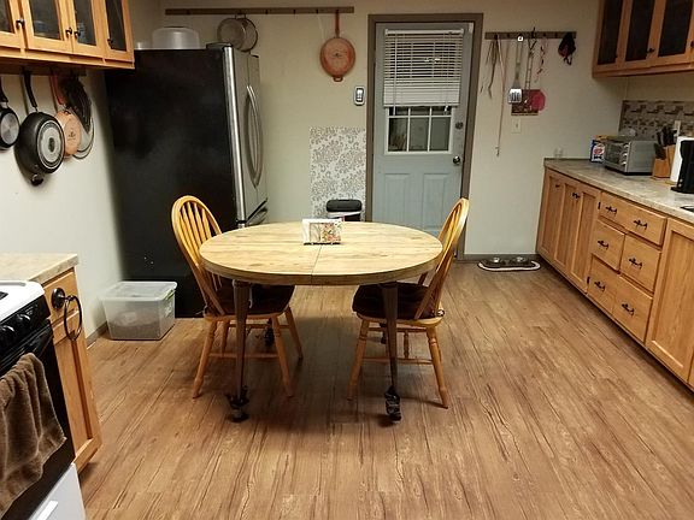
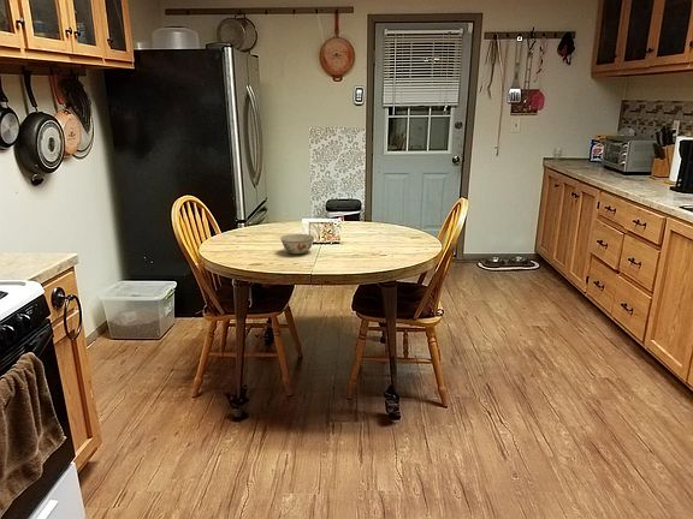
+ chinaware [279,233,315,255]
